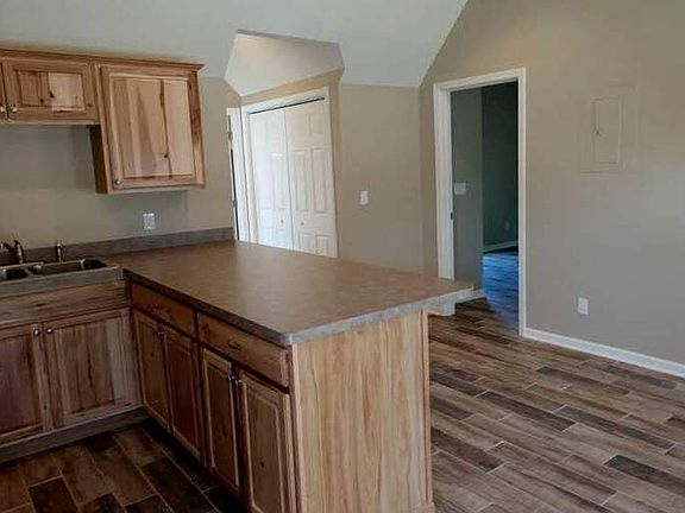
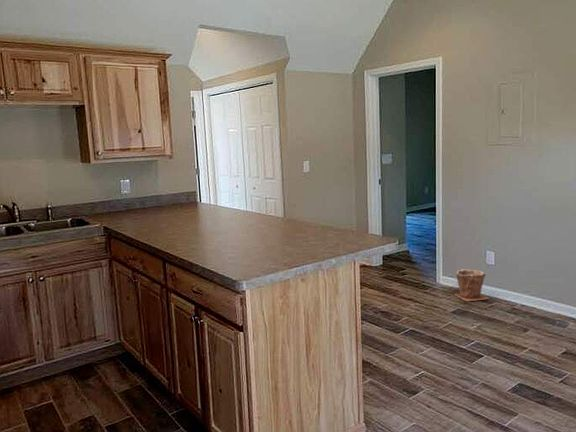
+ plant pot [453,268,490,302]
